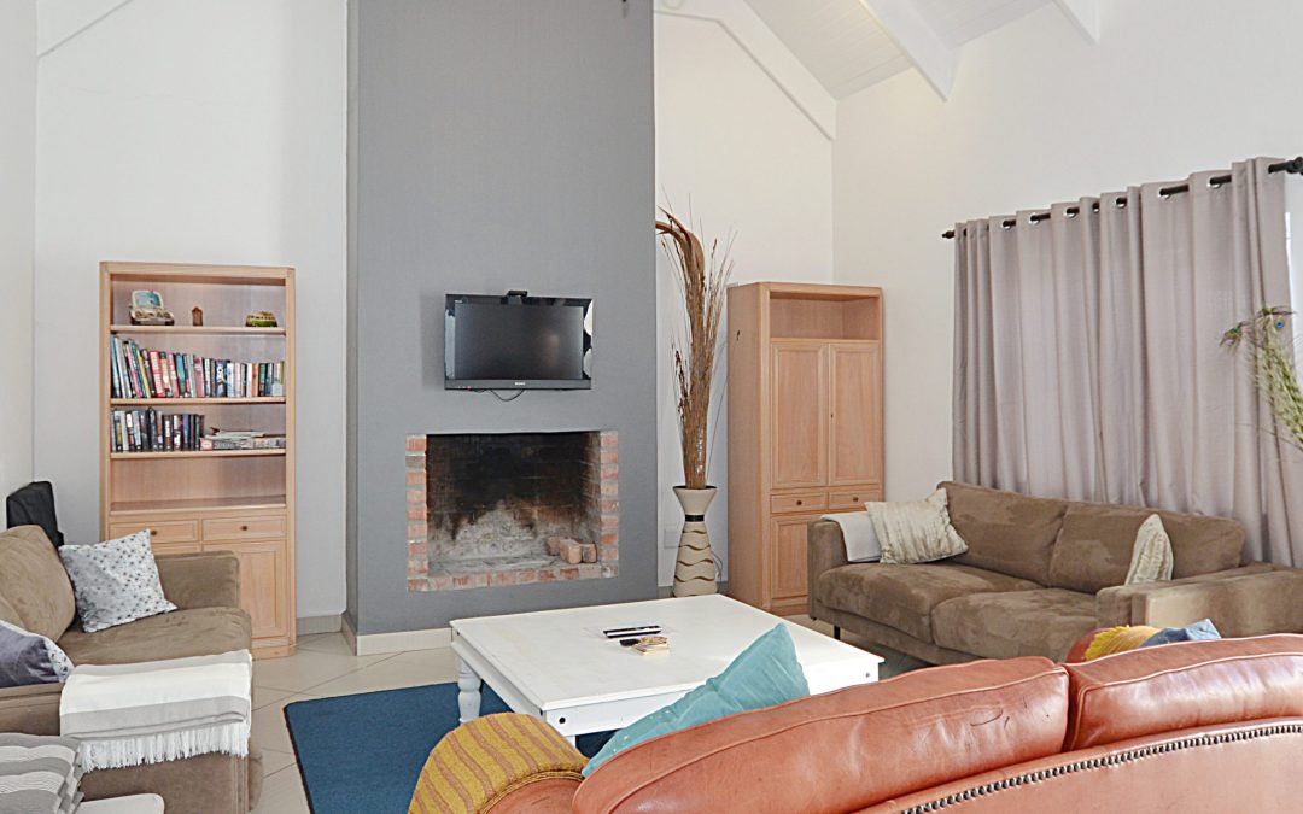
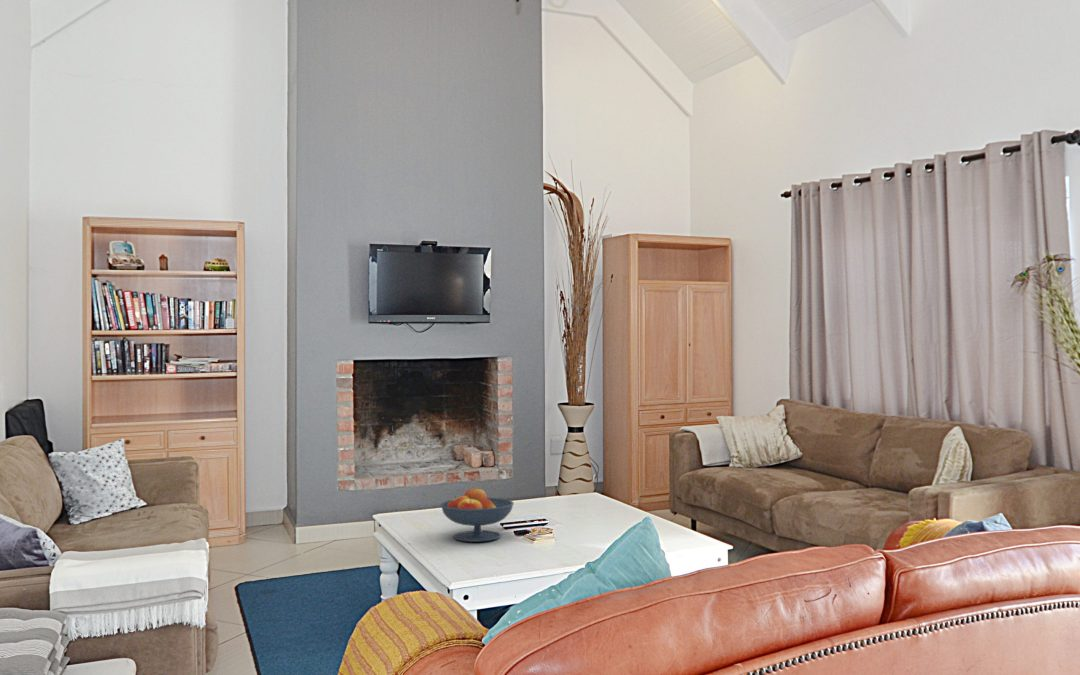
+ fruit bowl [439,486,515,543]
